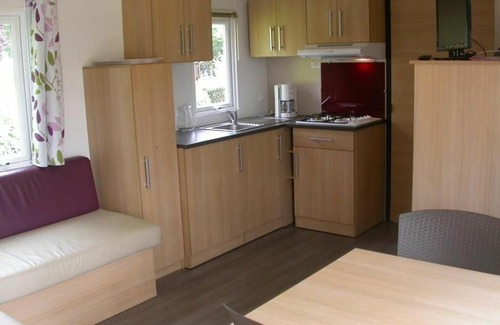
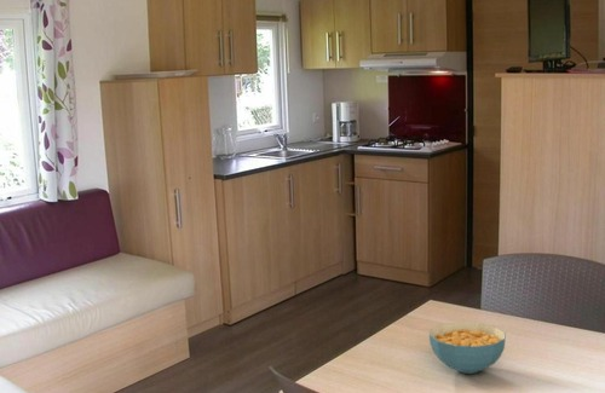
+ cereal bowl [428,322,507,375]
